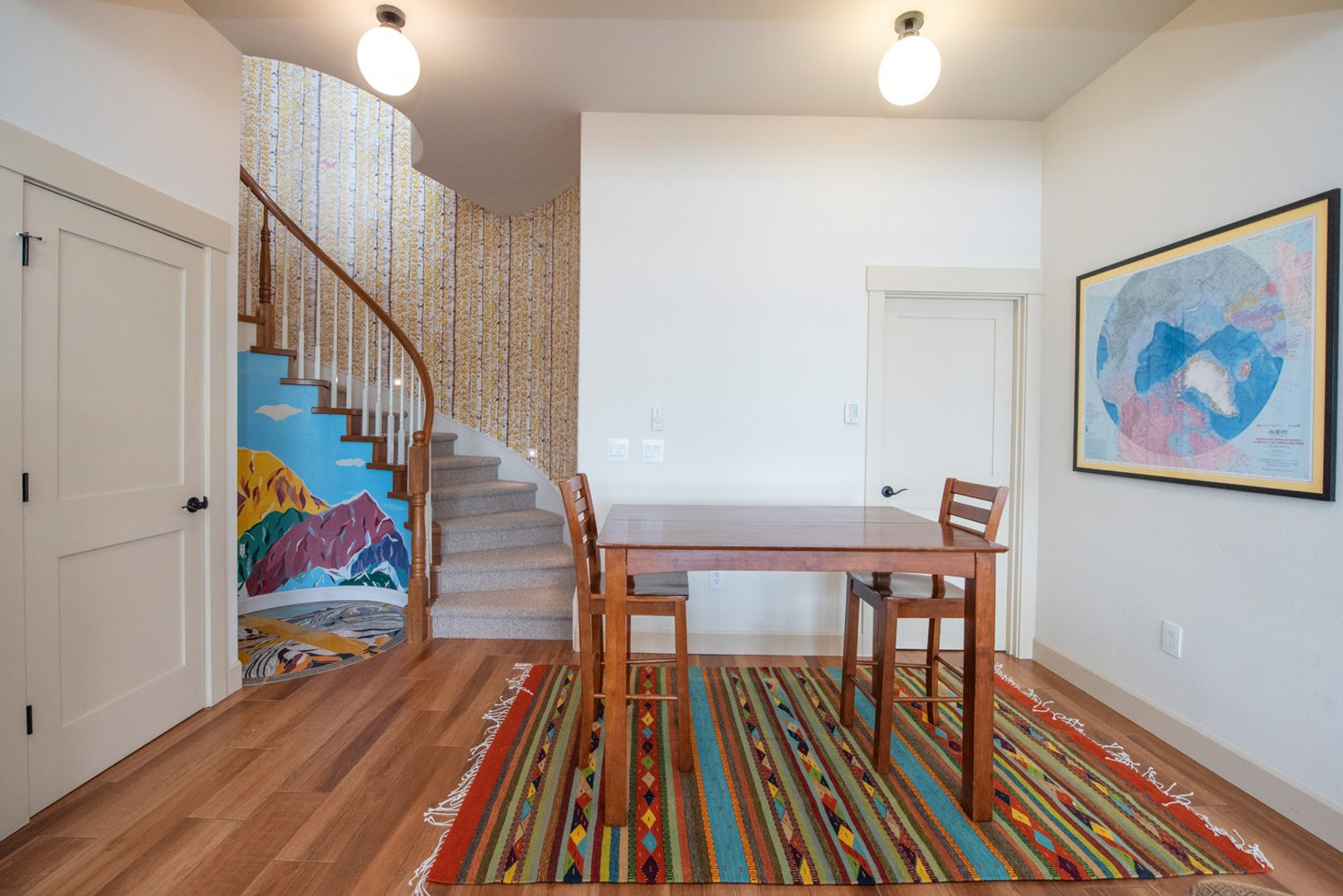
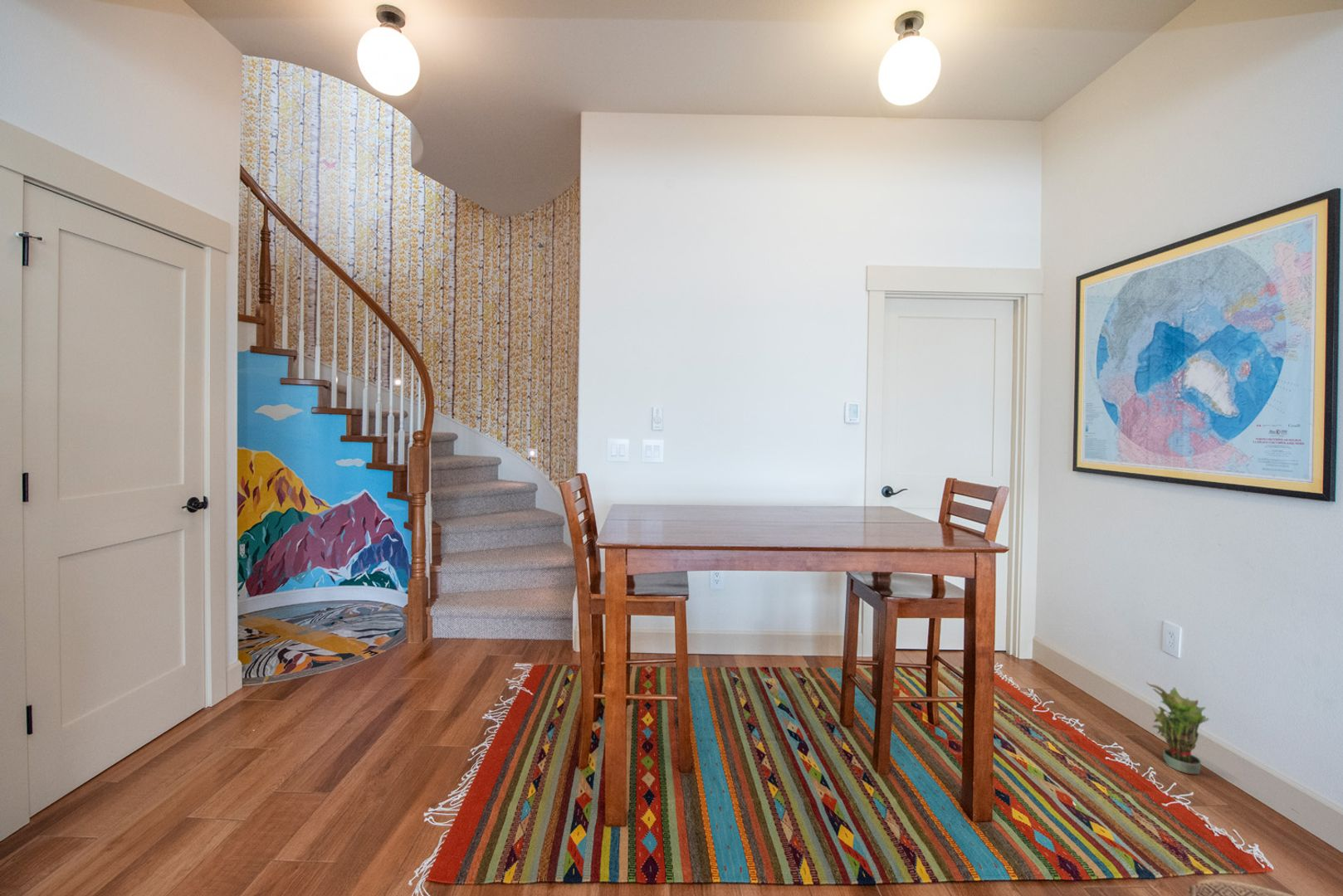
+ potted plant [1145,681,1209,775]
